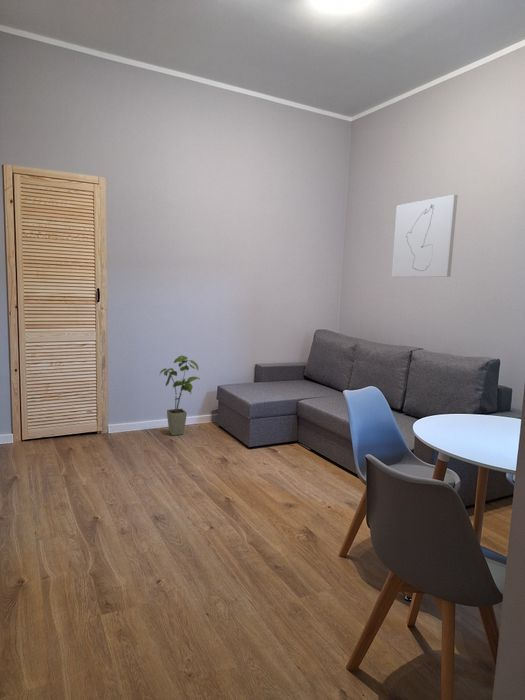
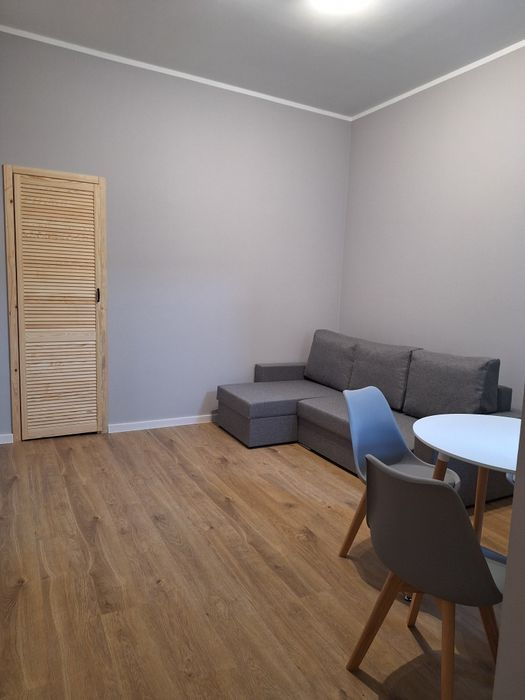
- wall art [391,194,459,278]
- house plant [158,355,201,436]
